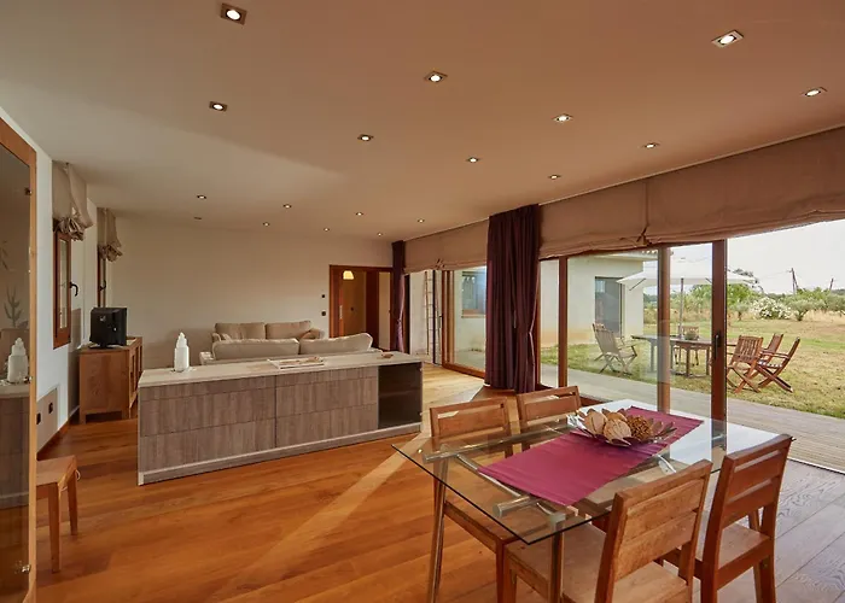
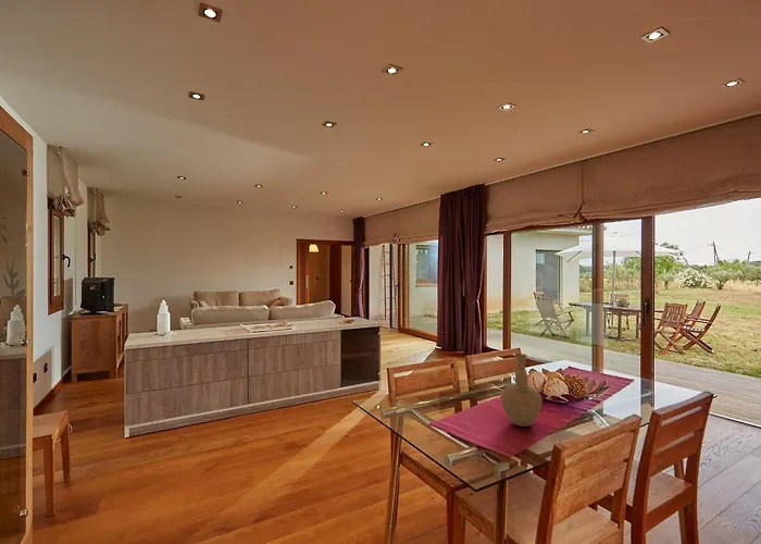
+ vase [500,353,544,428]
